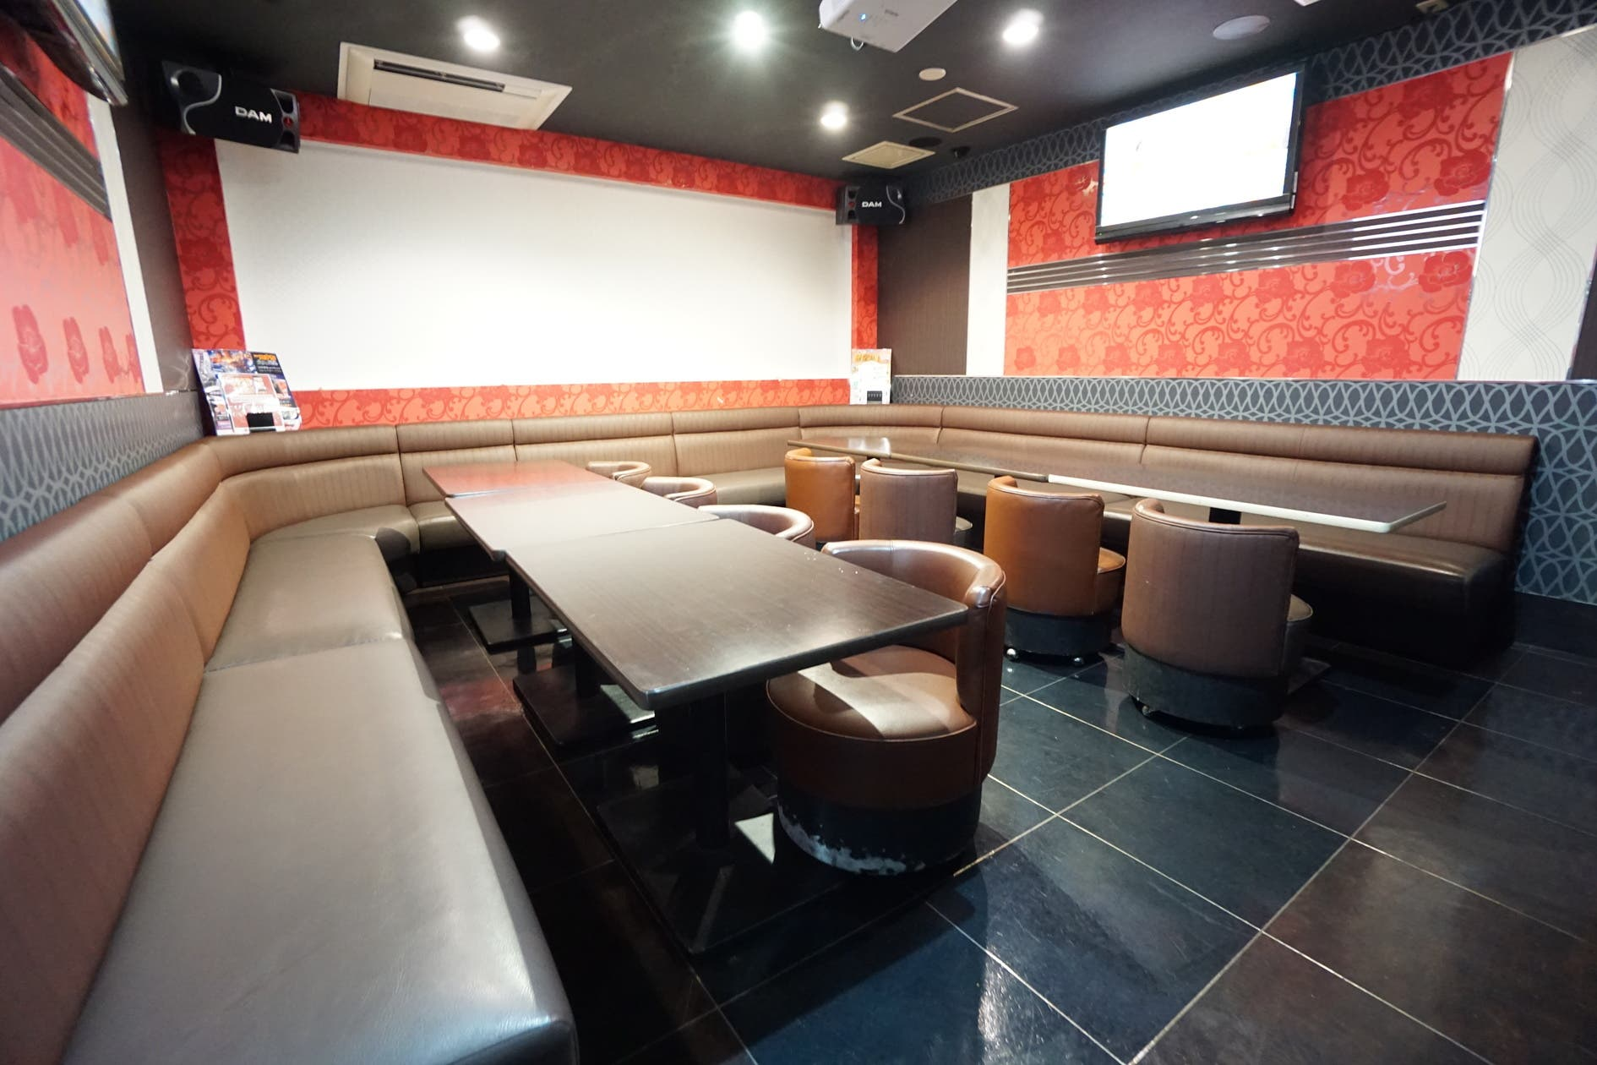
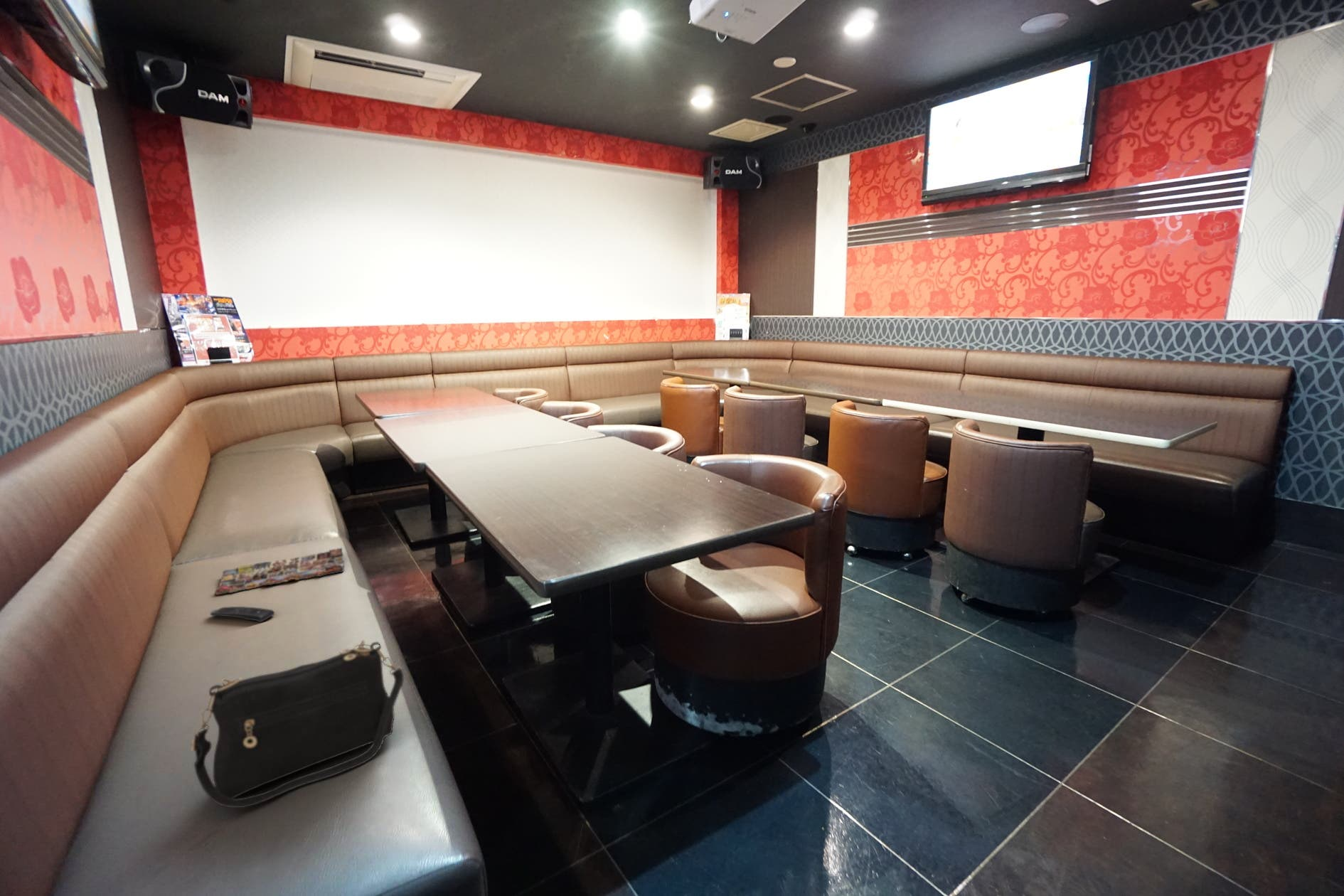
+ remote control [210,606,275,623]
+ magazine [214,548,344,596]
+ handbag [191,639,405,809]
